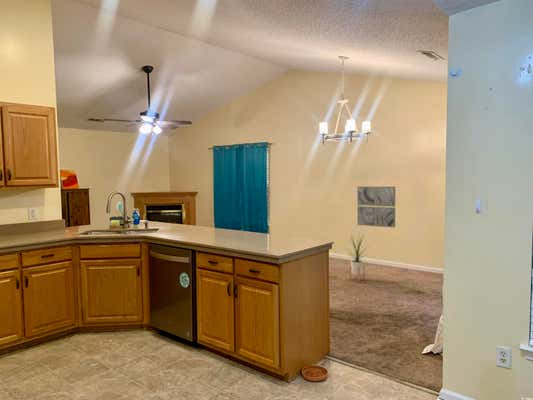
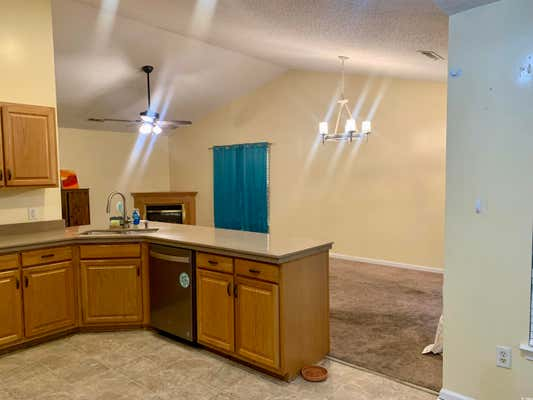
- house plant [343,233,371,282]
- wall art [356,186,396,229]
